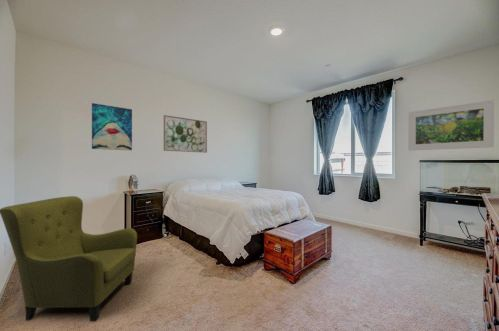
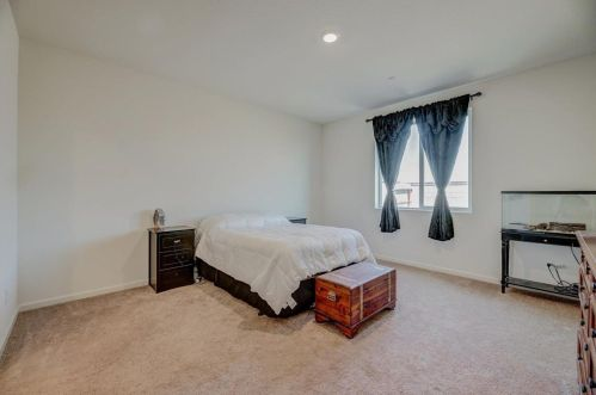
- wall art [163,114,208,154]
- armchair [0,195,138,322]
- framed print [407,99,495,151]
- wall art [91,102,133,151]
